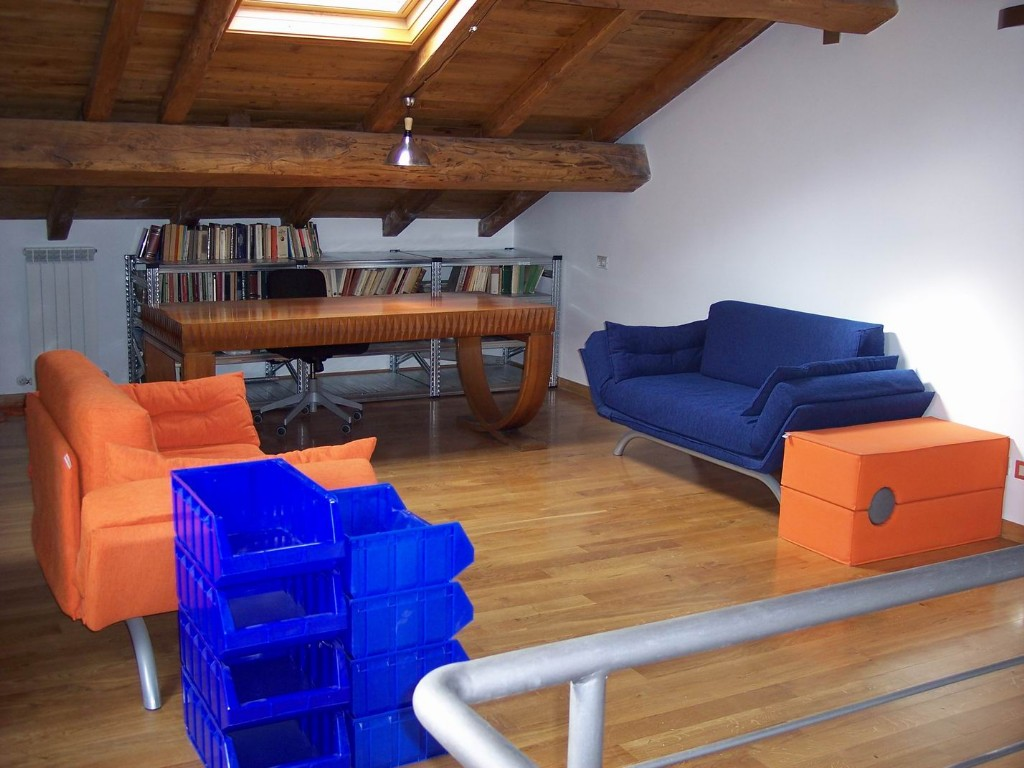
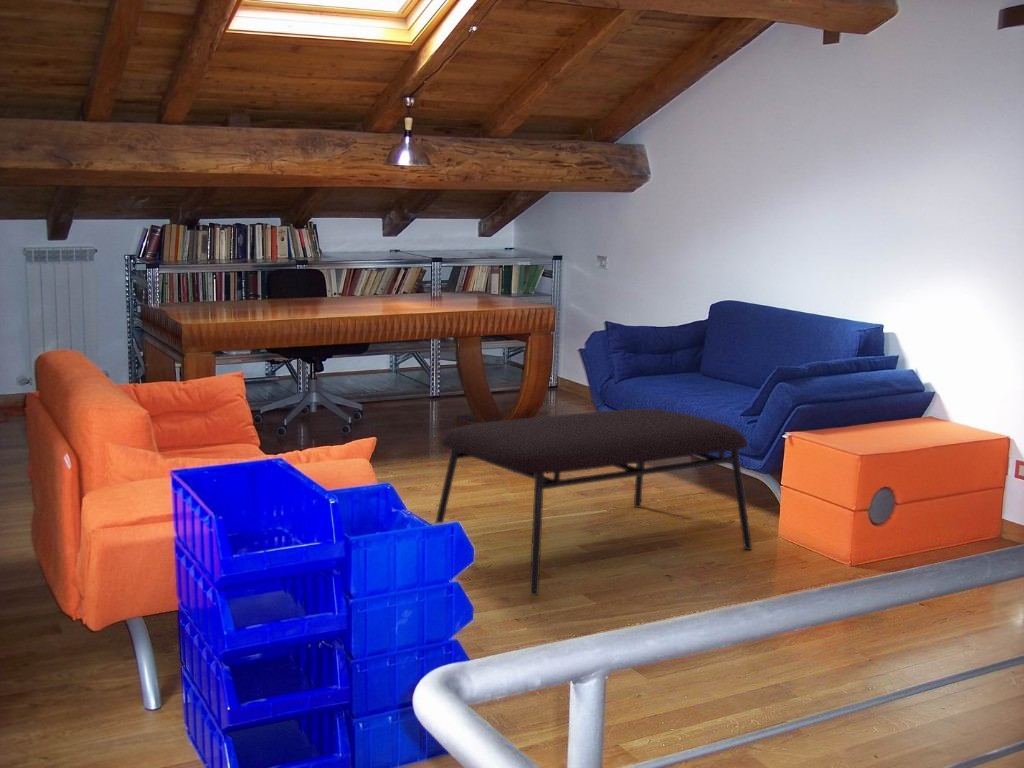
+ coffee table [434,408,753,597]
